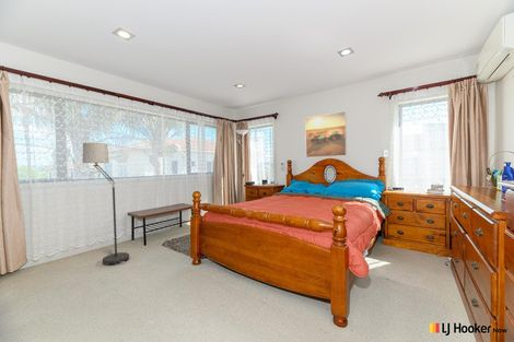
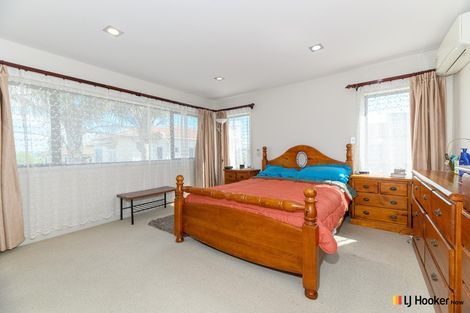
- floor lamp [81,142,130,267]
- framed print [304,110,348,158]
